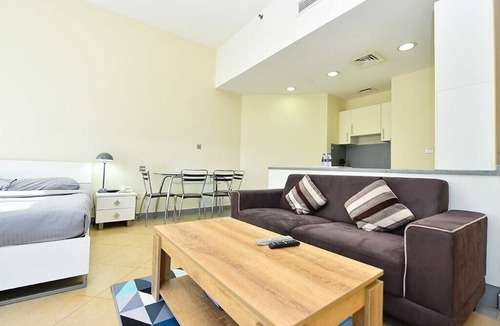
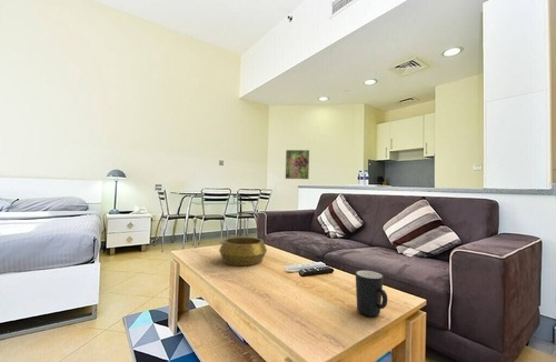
+ decorative bowl [218,235,268,267]
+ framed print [285,149,310,180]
+ mug [355,269,388,318]
